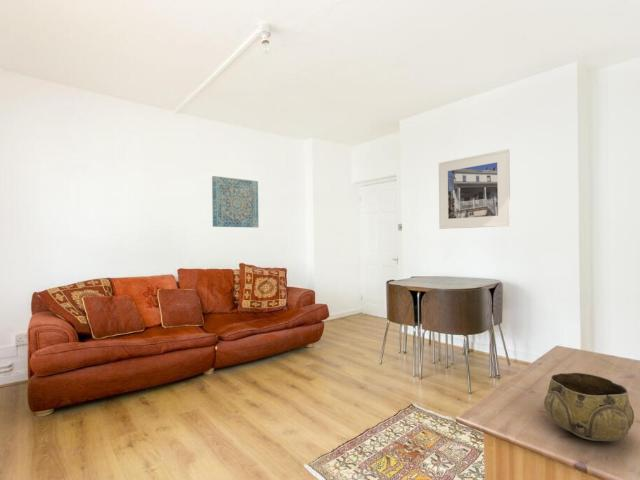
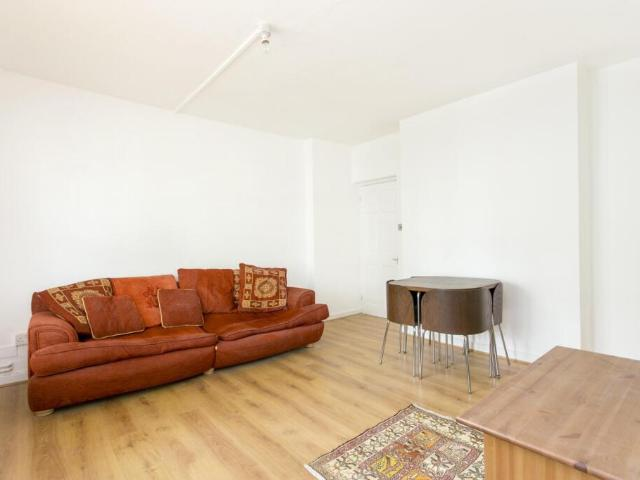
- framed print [438,148,511,230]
- wall art [211,175,259,228]
- decorative bowl [543,372,635,442]
